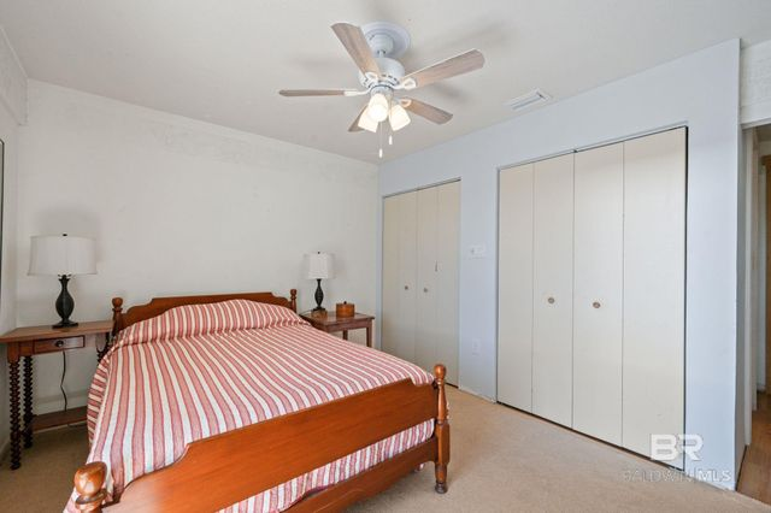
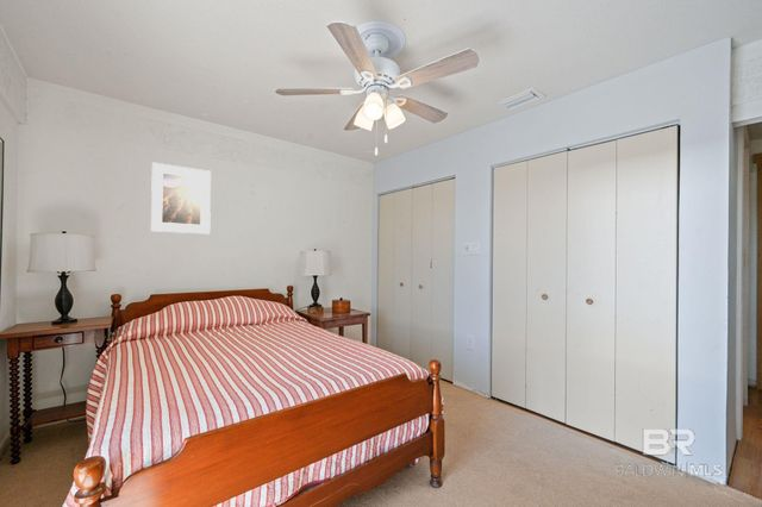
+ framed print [150,162,212,234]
